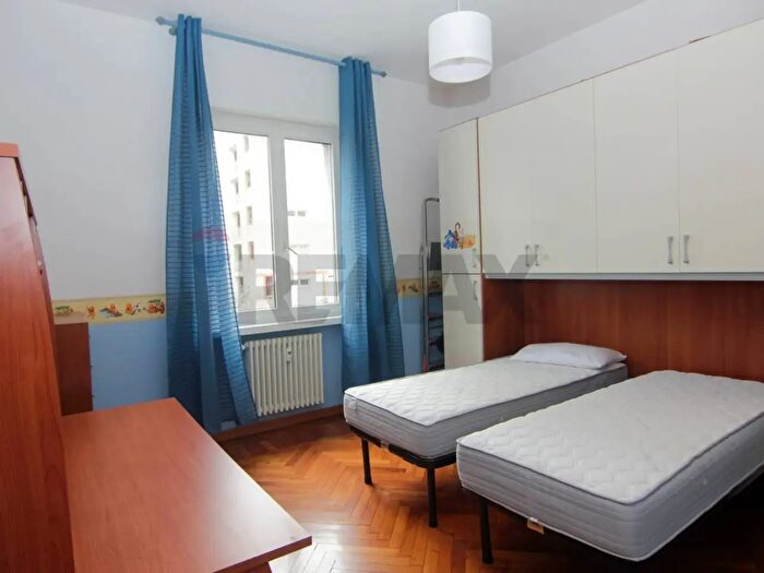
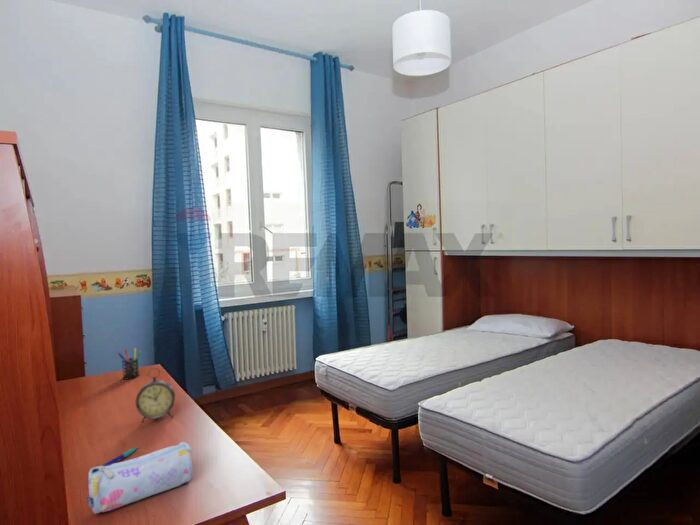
+ pen holder [117,347,142,380]
+ alarm clock [135,367,176,424]
+ pen [100,447,139,466]
+ pencil case [86,441,193,515]
